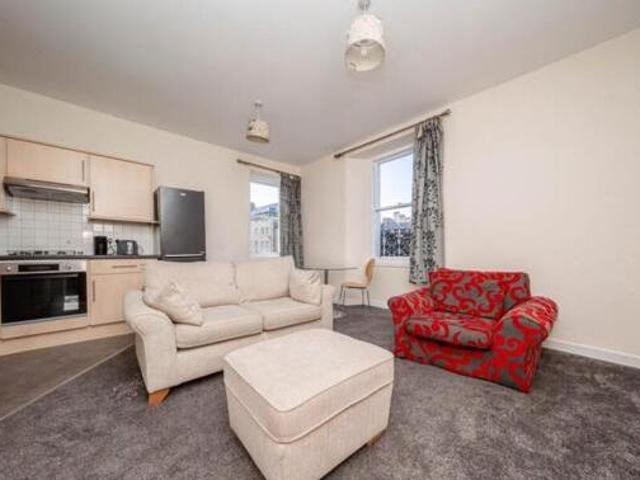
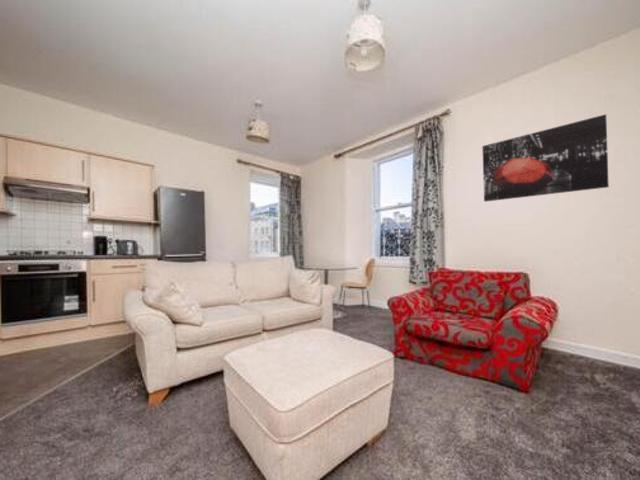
+ wall art [481,113,610,203]
